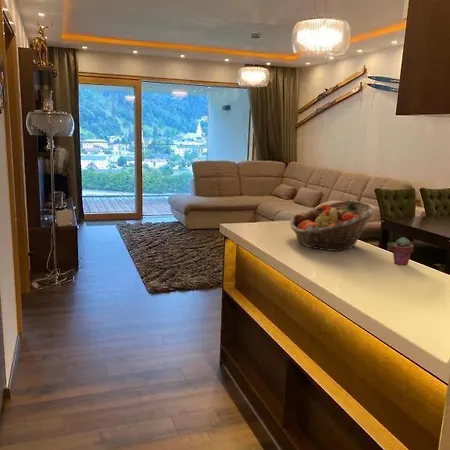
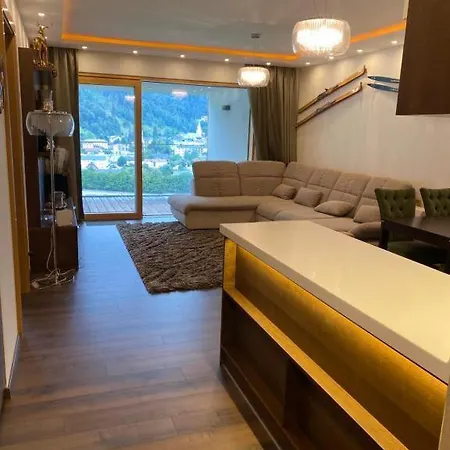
- potted succulent [390,236,414,266]
- fruit basket [289,199,377,252]
